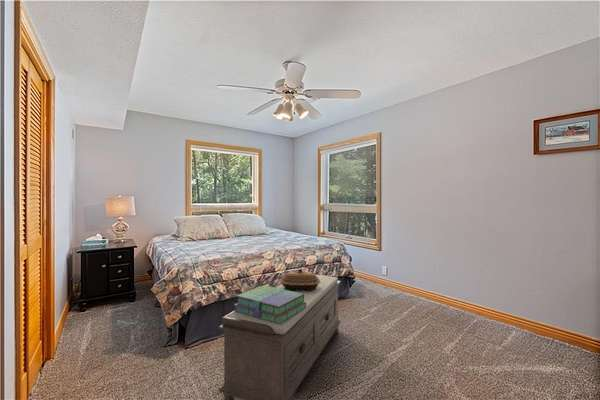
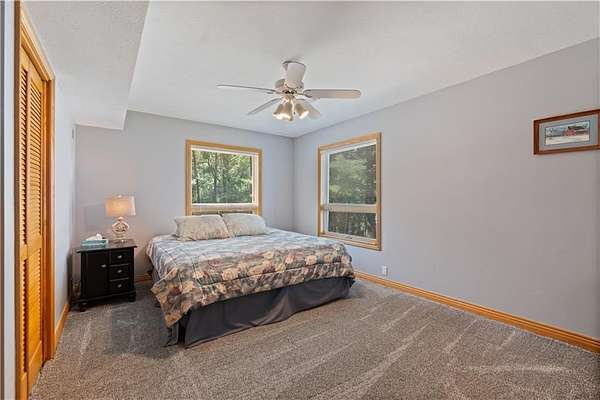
- stack of books [233,284,306,324]
- bench [218,274,342,400]
- decorative box [279,268,320,291]
